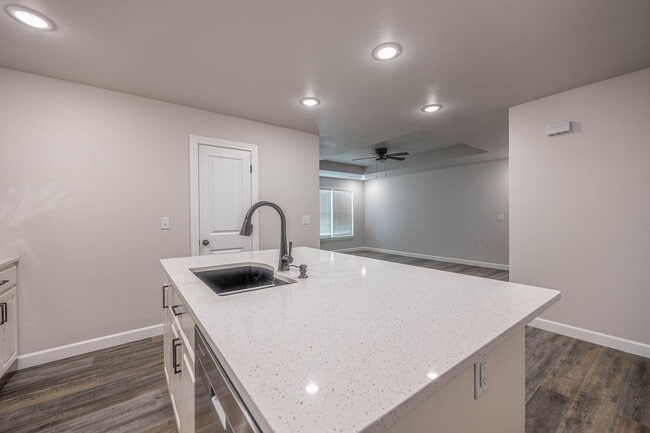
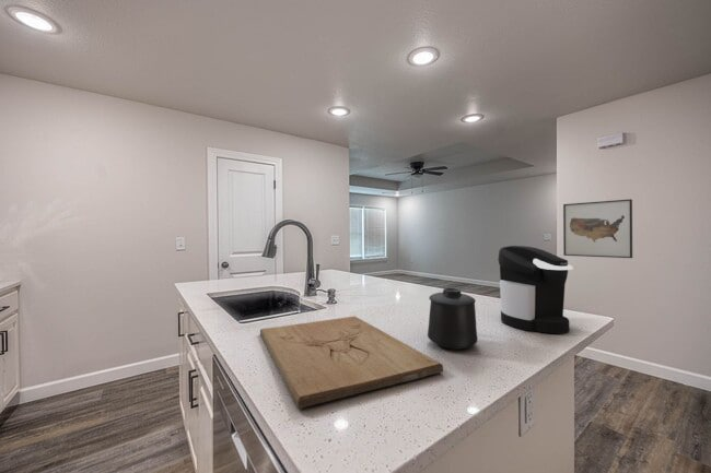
+ mug [427,287,478,351]
+ wall art [562,198,633,259]
+ coffee maker [497,245,574,335]
+ cutting board [259,316,444,410]
